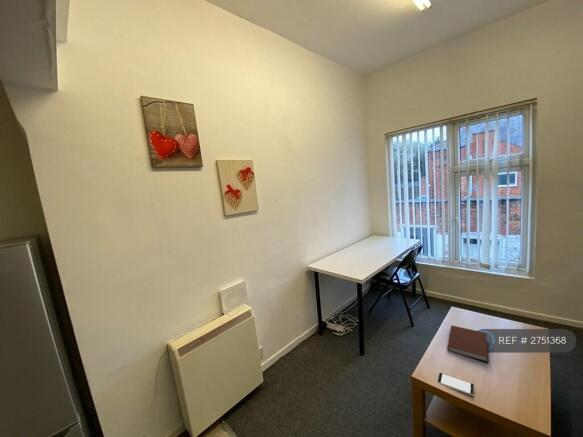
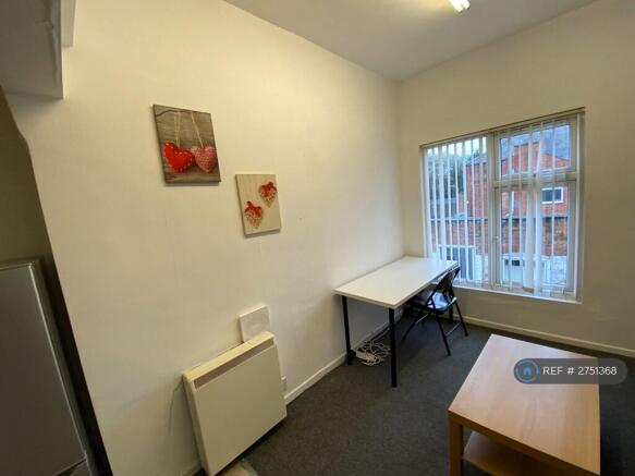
- notebook [446,324,489,363]
- smartphone [436,372,475,397]
